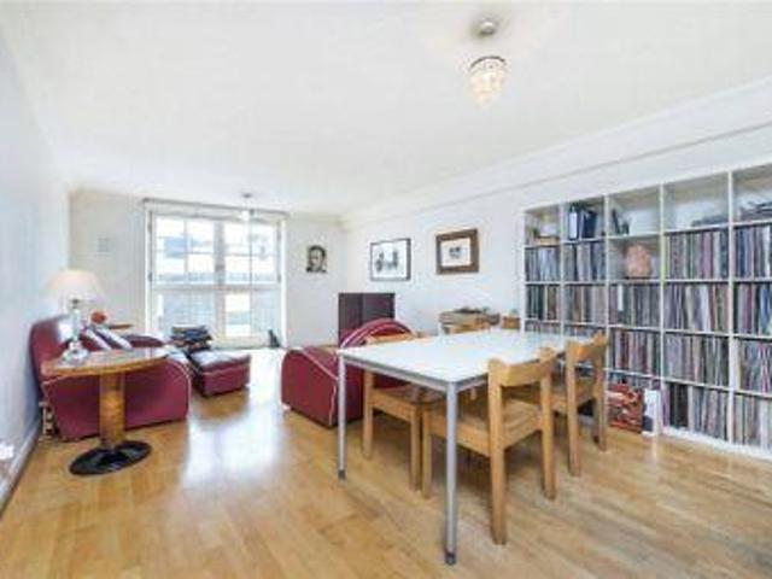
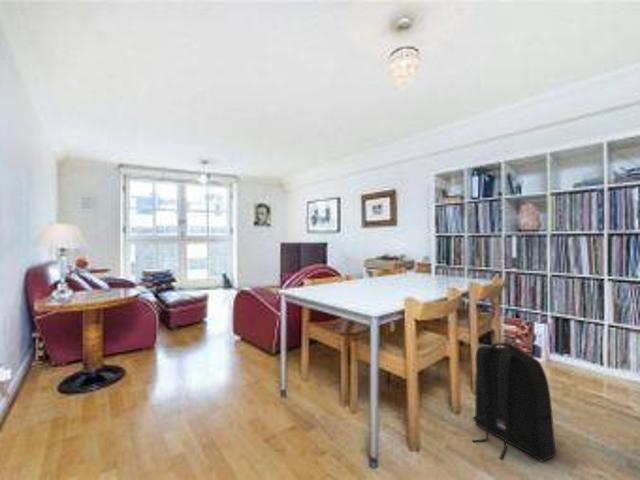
+ backpack [471,342,557,462]
